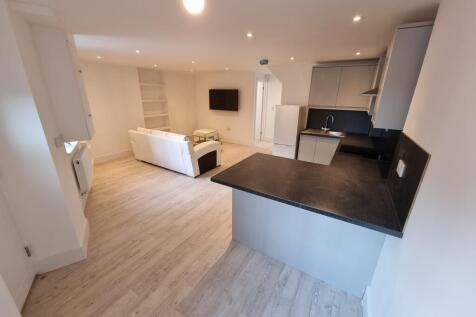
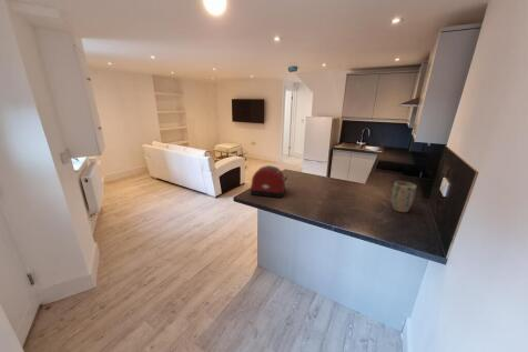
+ plant pot [390,180,417,213]
+ toaster [250,164,288,199]
